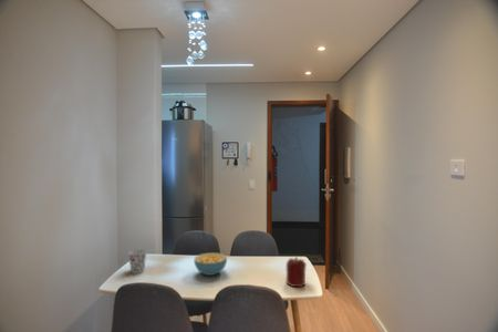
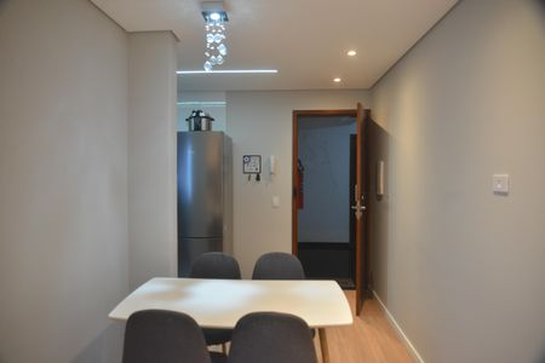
- cereal bowl [193,251,228,277]
- cup [127,248,147,274]
- candle [286,256,308,288]
